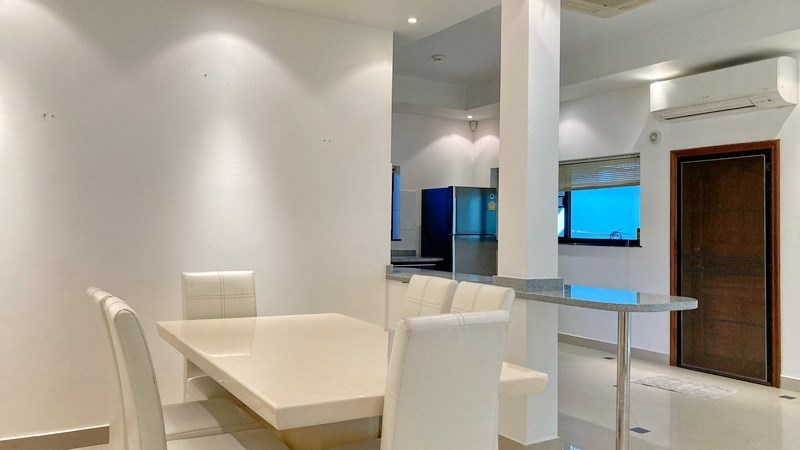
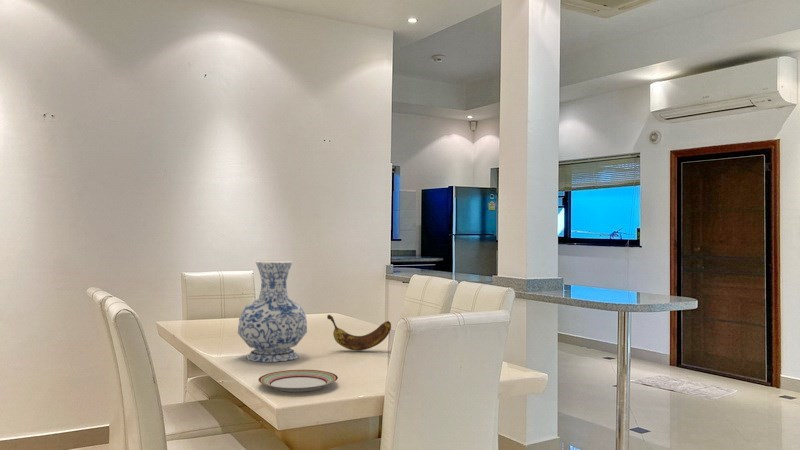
+ vase [237,260,308,363]
+ plate [257,369,339,393]
+ banana [326,314,392,352]
